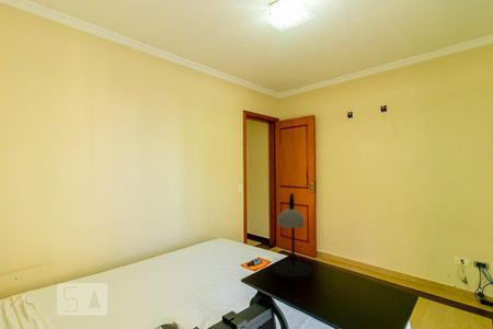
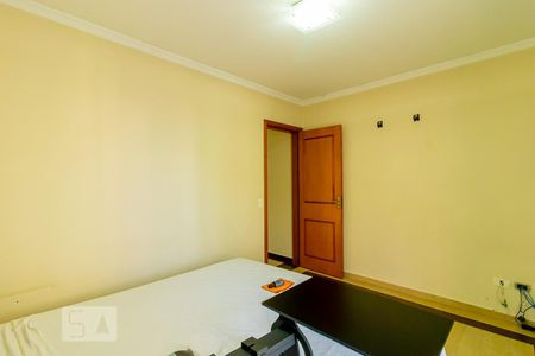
- table lamp [272,192,313,282]
